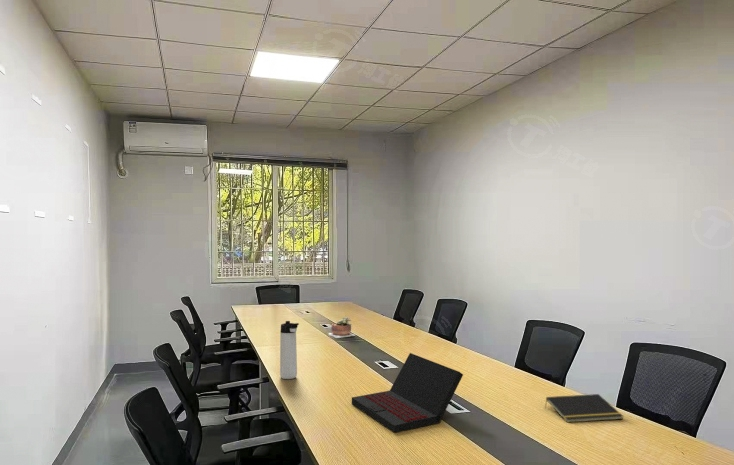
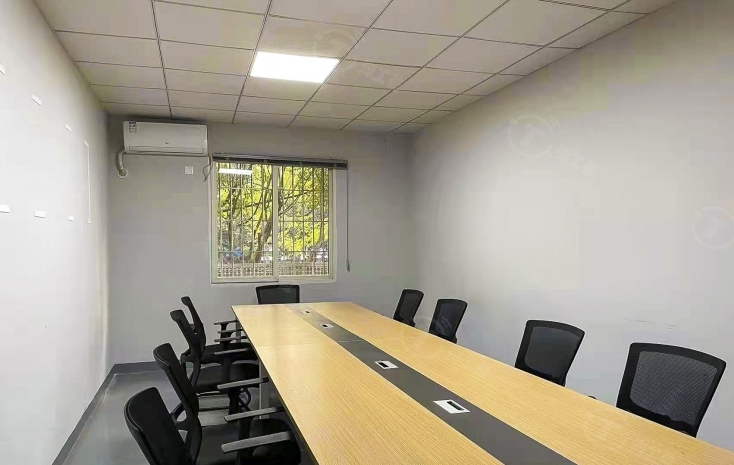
- notepad [544,393,624,424]
- laptop [351,352,464,434]
- thermos bottle [279,320,300,380]
- succulent plant [327,316,356,339]
